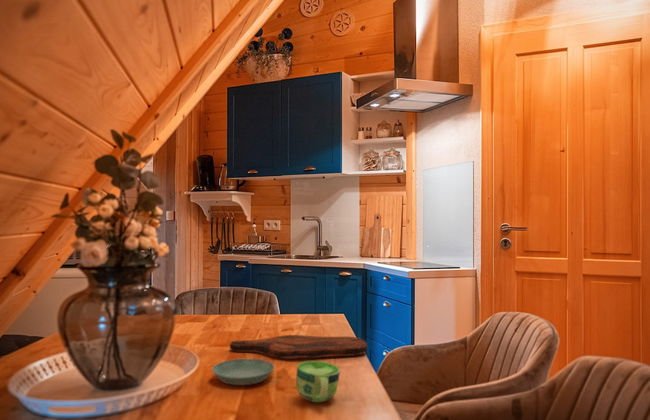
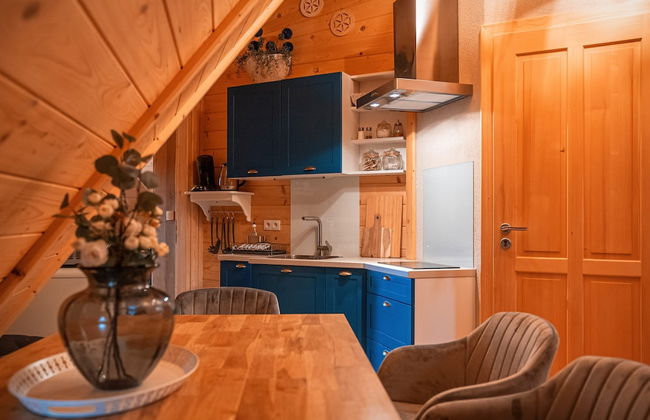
- saucer [211,358,275,386]
- cutting board [229,334,368,360]
- cup [295,360,341,403]
